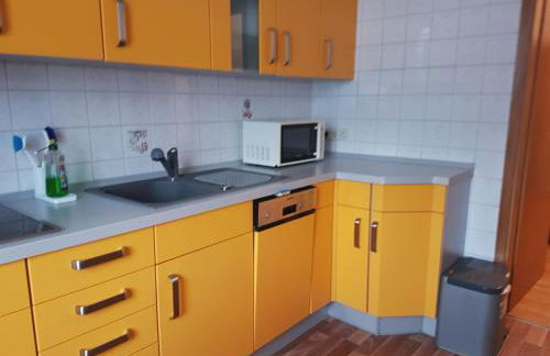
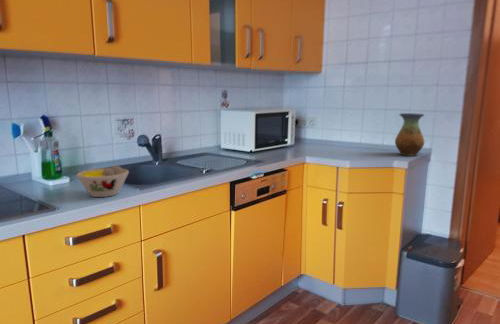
+ bowl [75,165,130,198]
+ vase [394,112,425,157]
